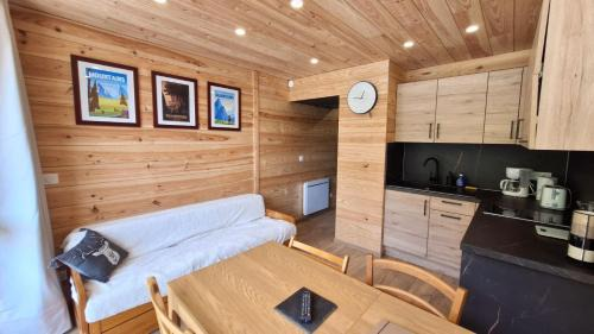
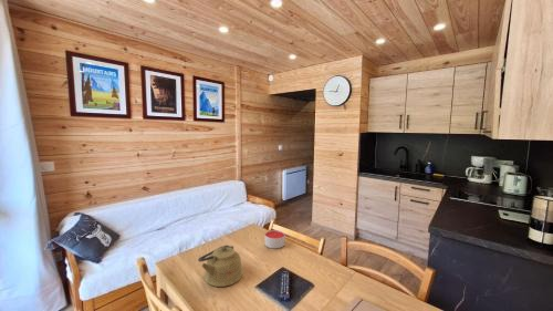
+ candle [264,229,285,249]
+ kettle [197,245,244,288]
